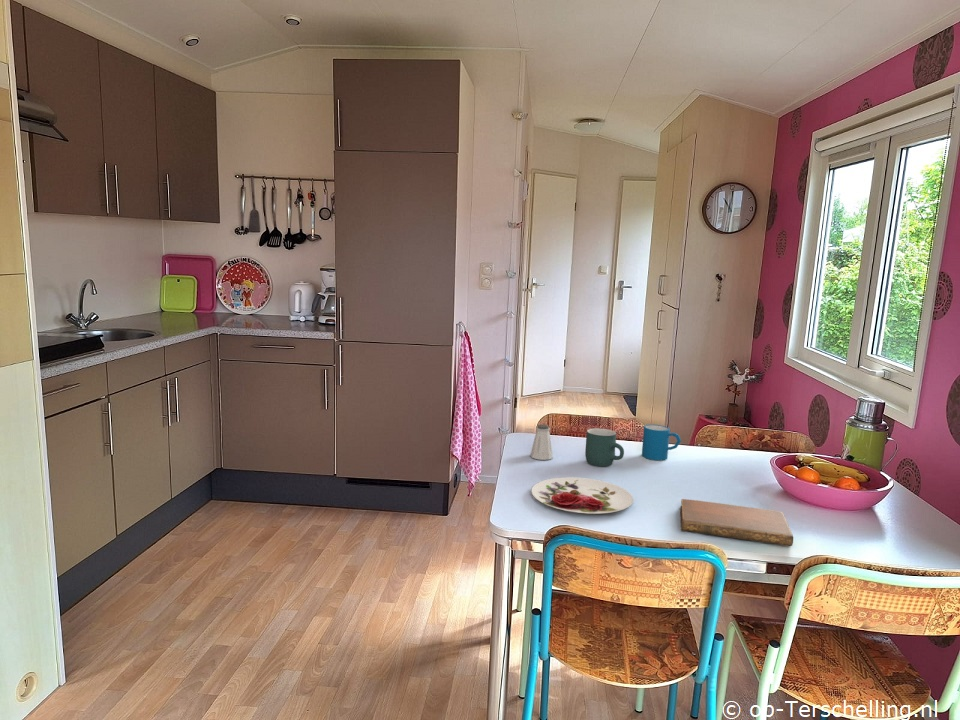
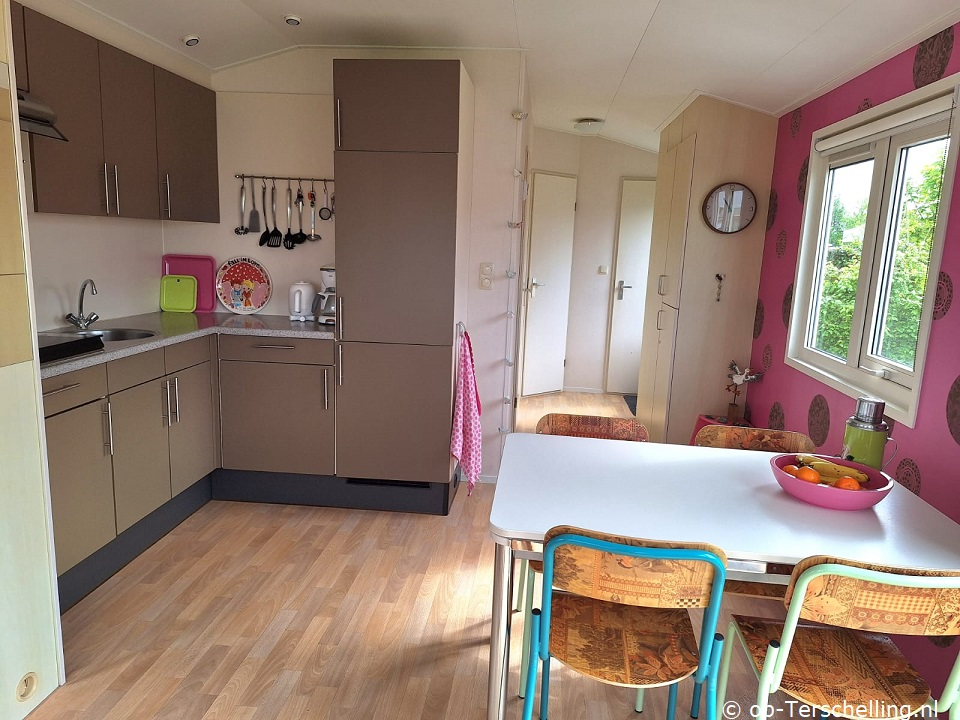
- mug [641,424,682,461]
- notebook [679,498,794,547]
- saltshaker [529,423,554,461]
- mug [584,427,625,467]
- plate [530,476,634,515]
